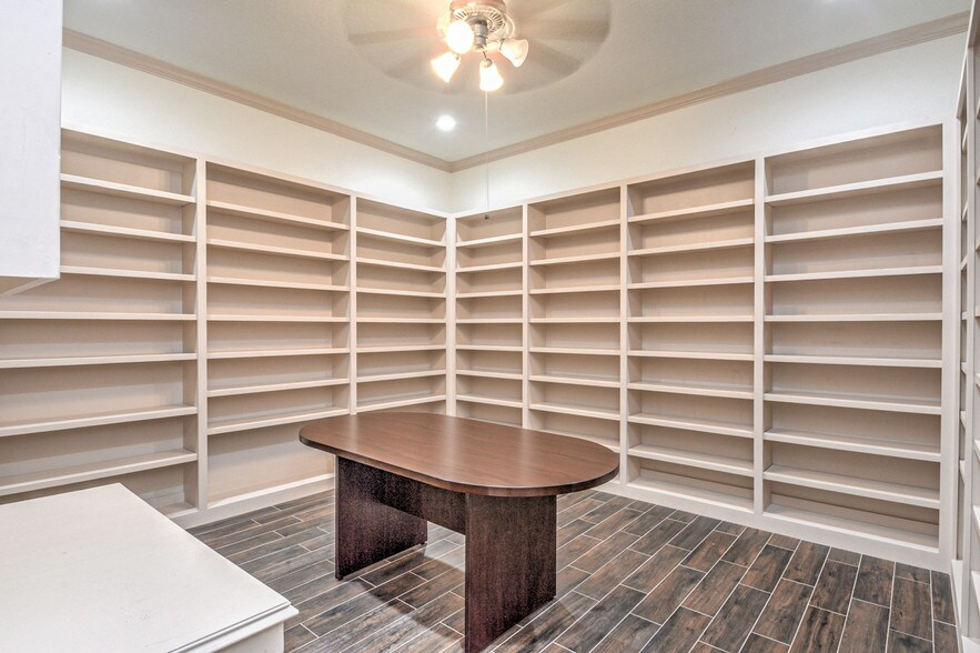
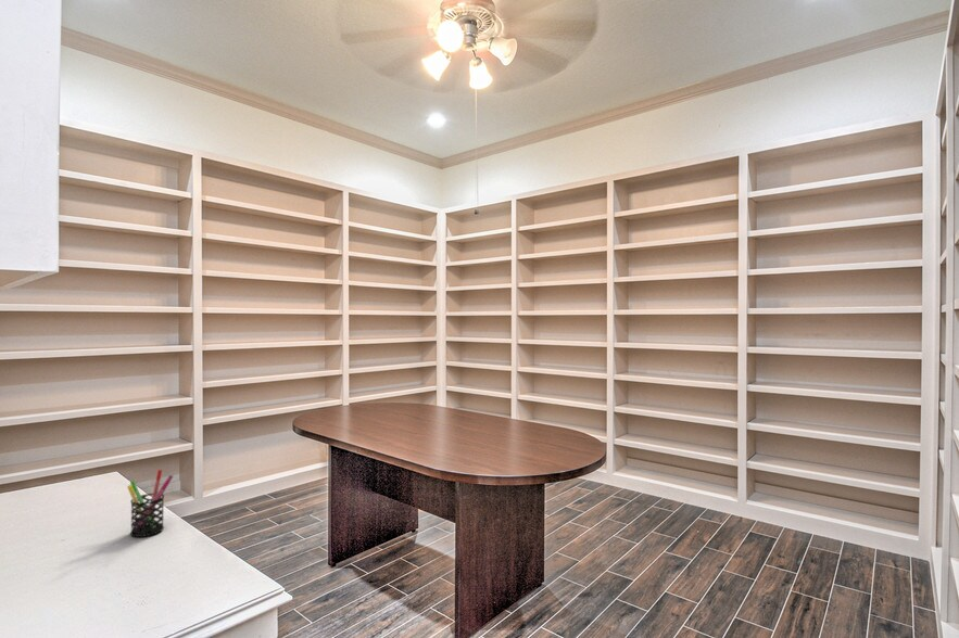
+ pen holder [126,469,174,538]
